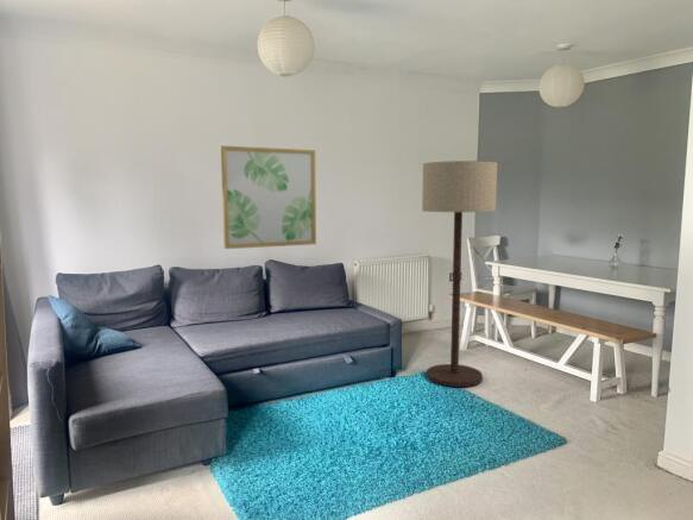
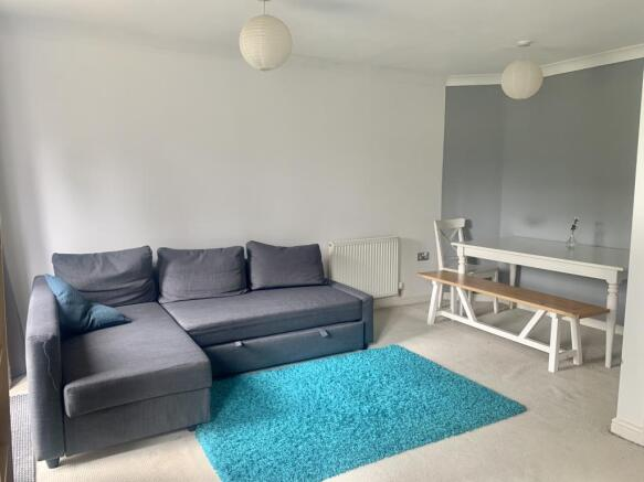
- wall art [220,145,317,250]
- floor lamp [421,159,498,388]
